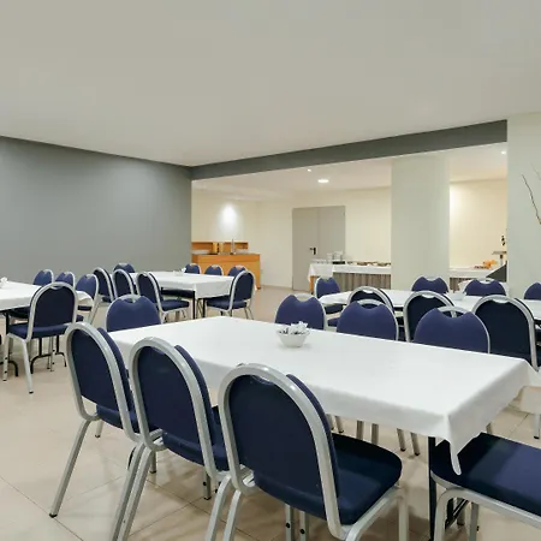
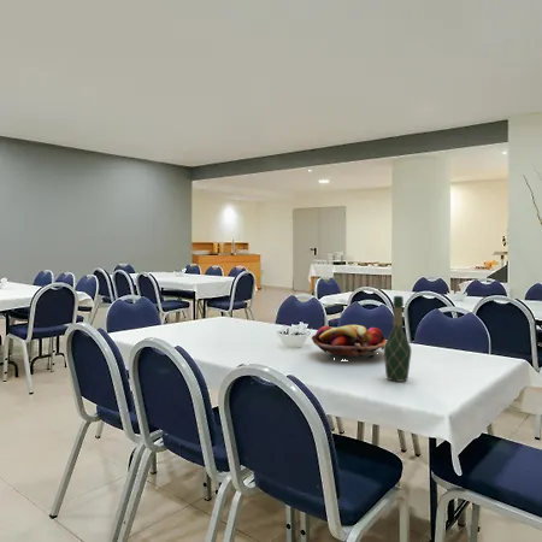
+ fruit basket [311,324,387,361]
+ wine bottle [383,295,412,383]
